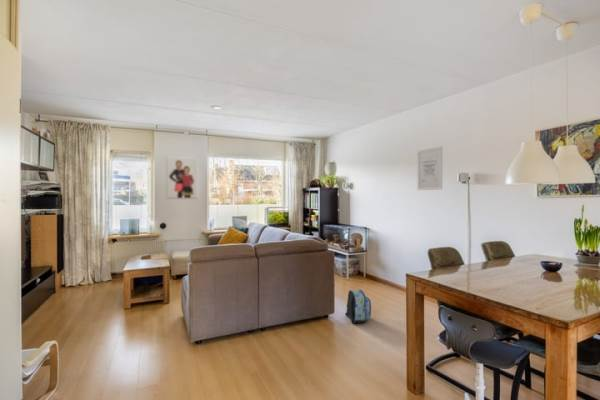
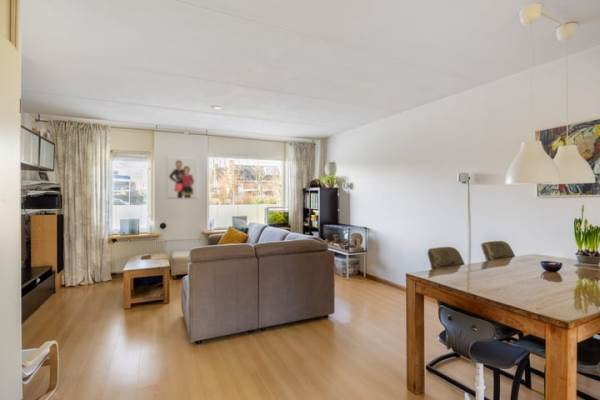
- wall art [416,146,443,191]
- backpack [344,289,372,325]
